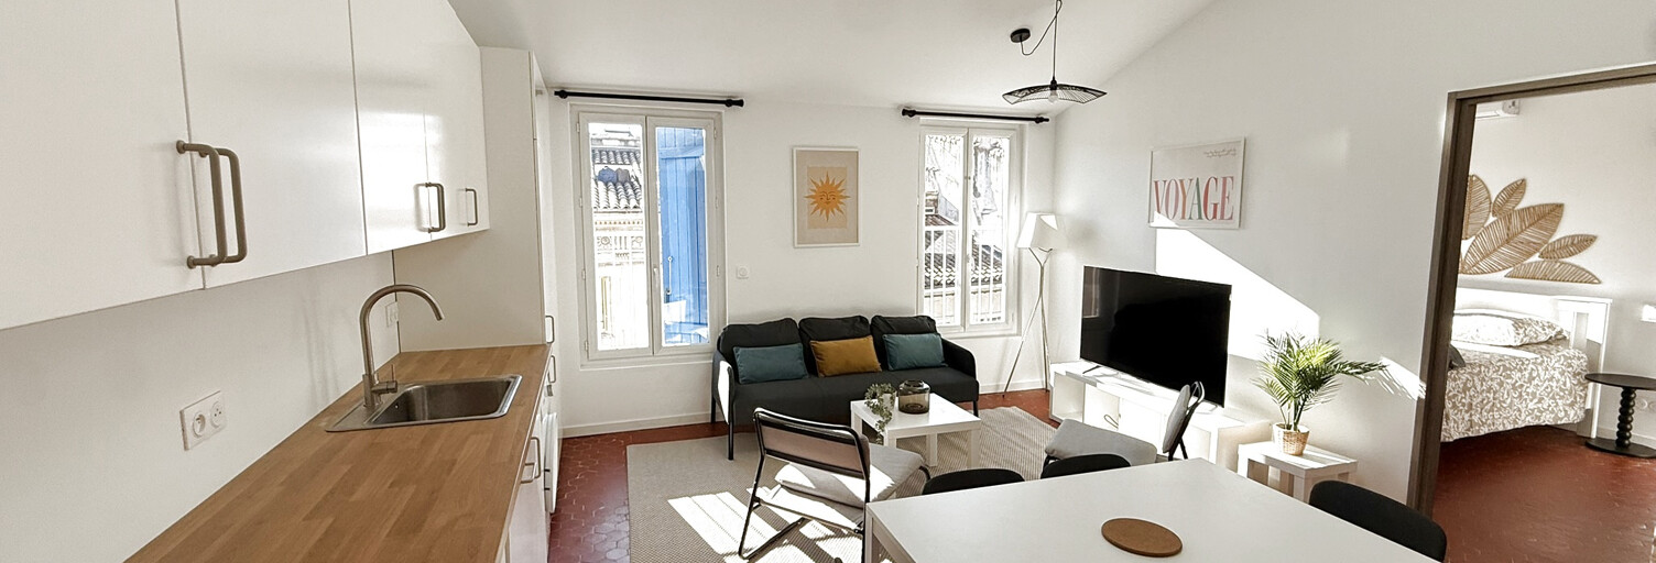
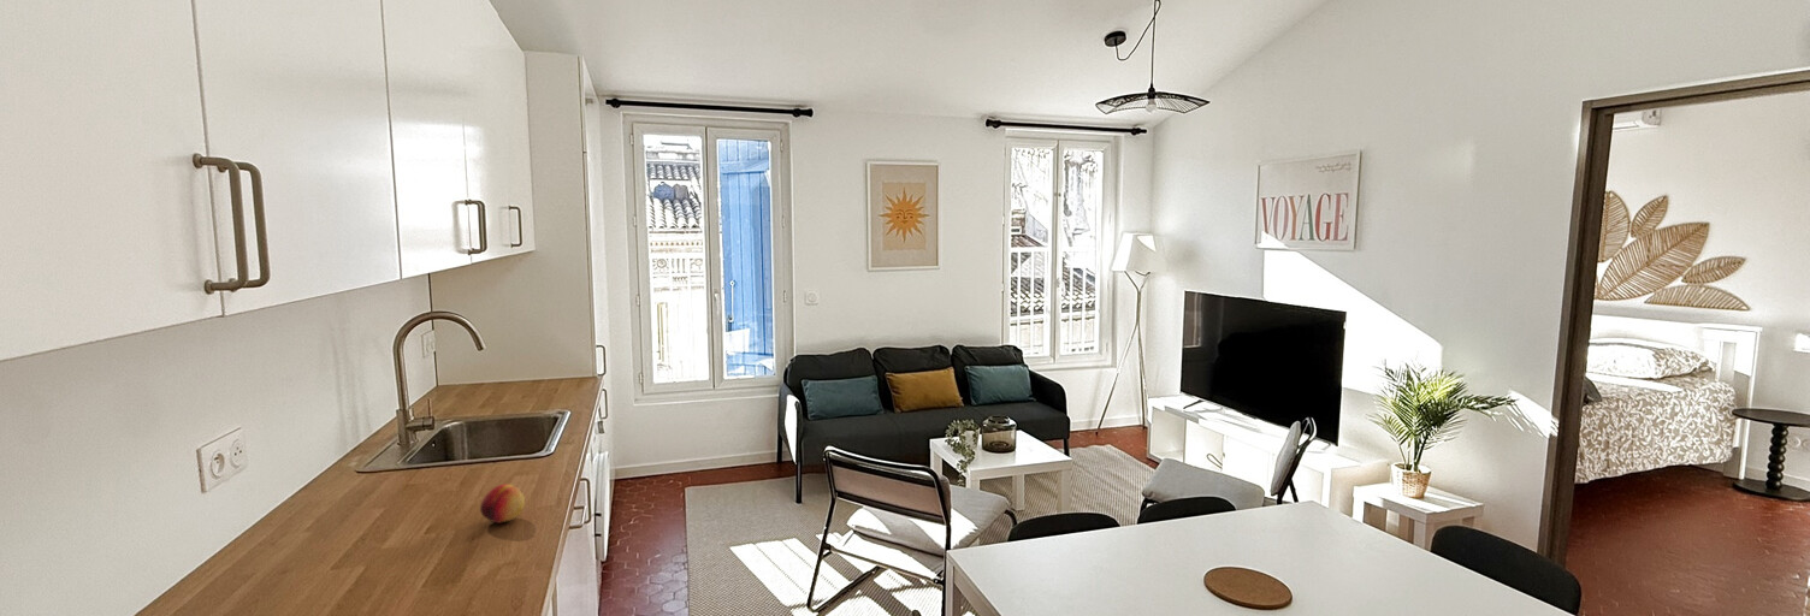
+ fruit [479,482,526,525]
